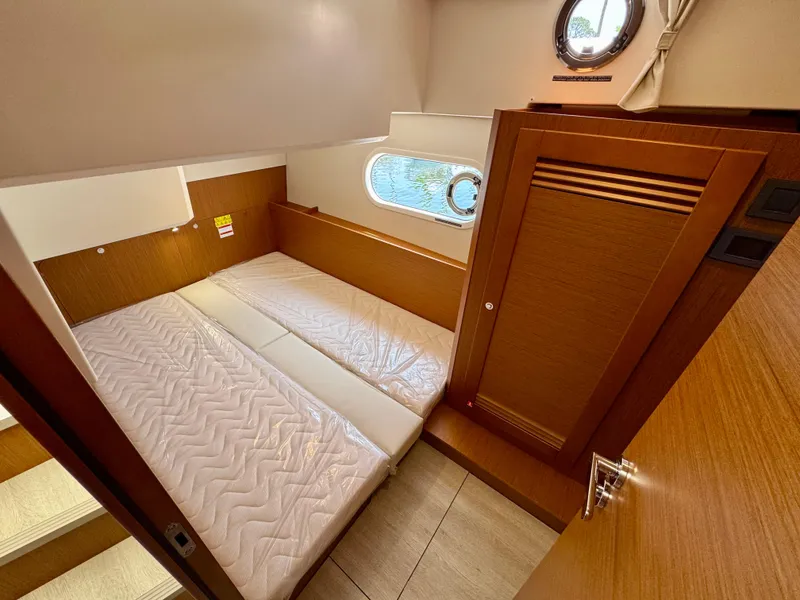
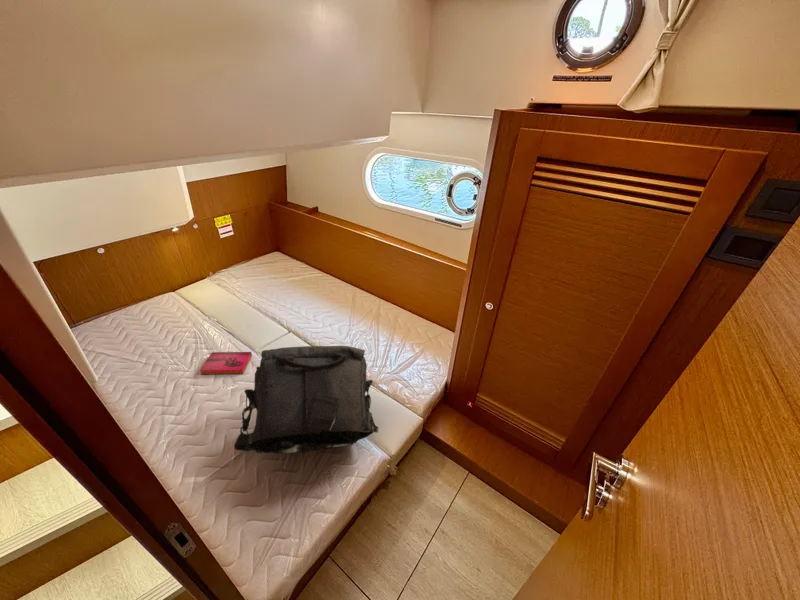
+ hardback book [199,351,253,375]
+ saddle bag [233,345,379,454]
